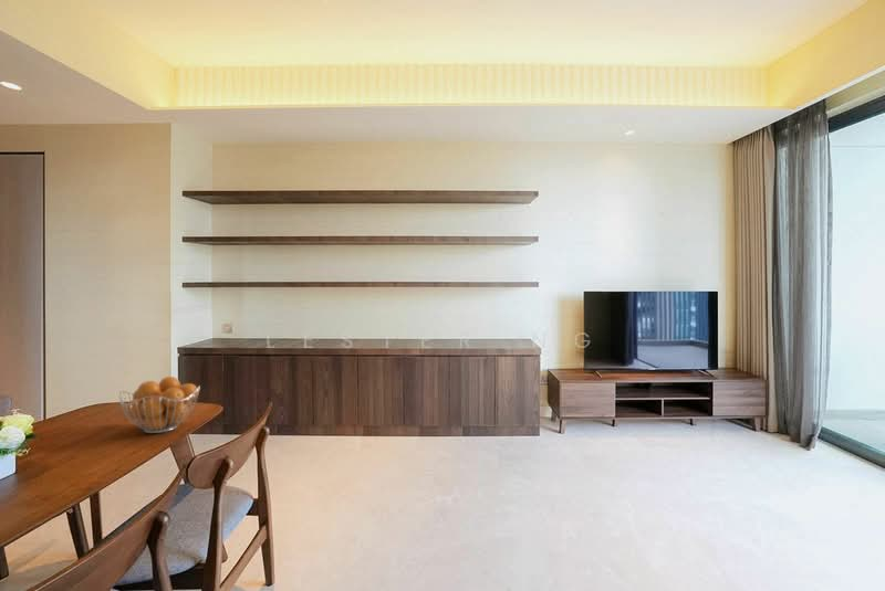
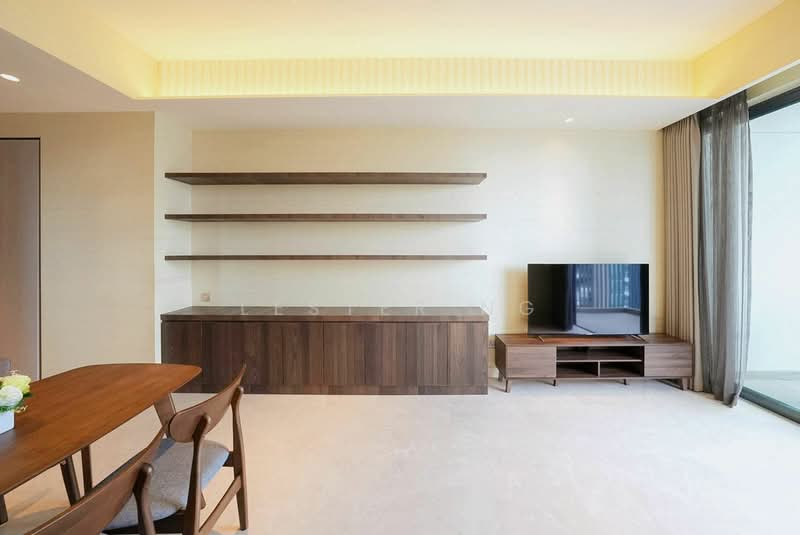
- fruit basket [117,376,201,434]
